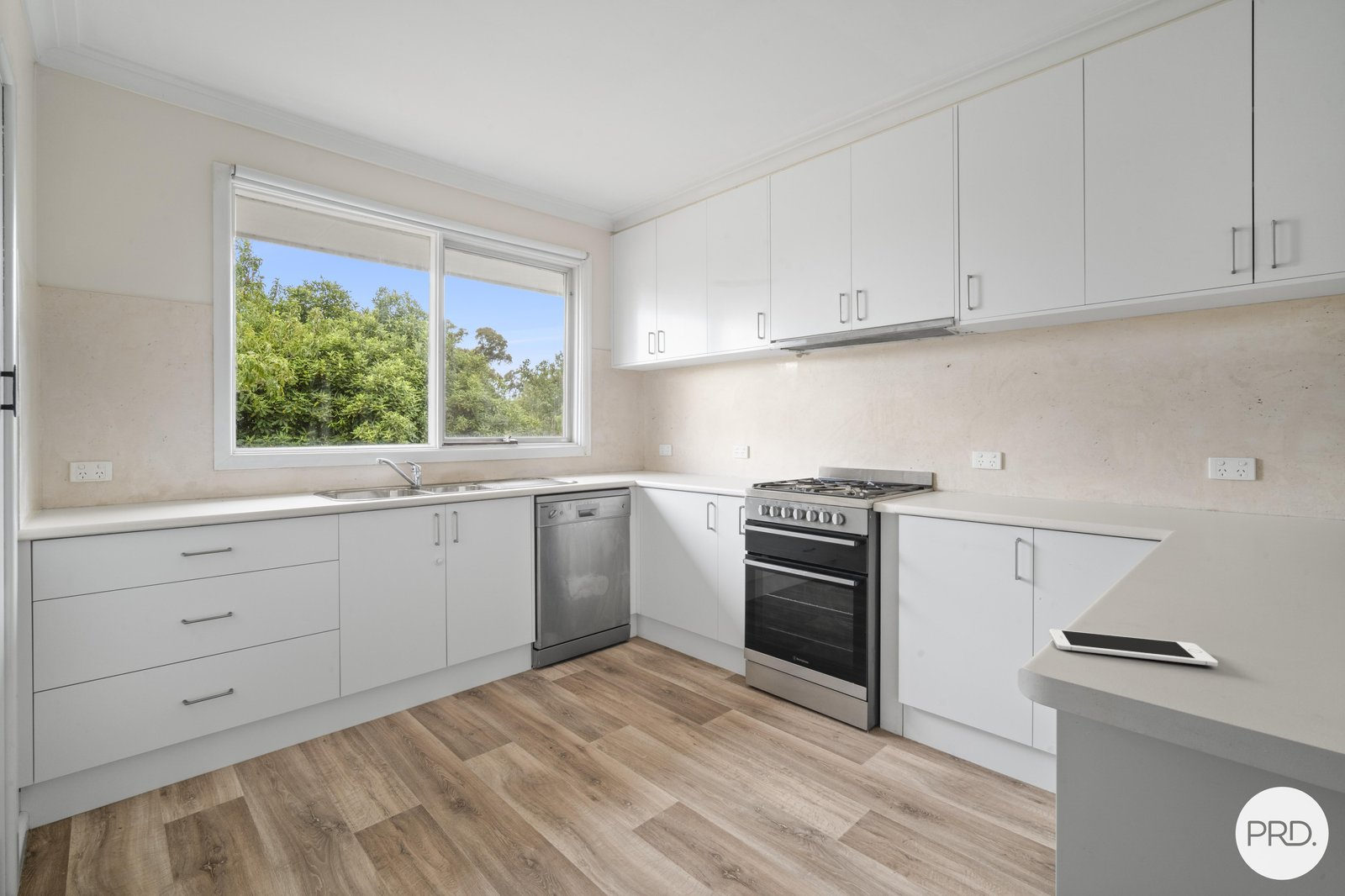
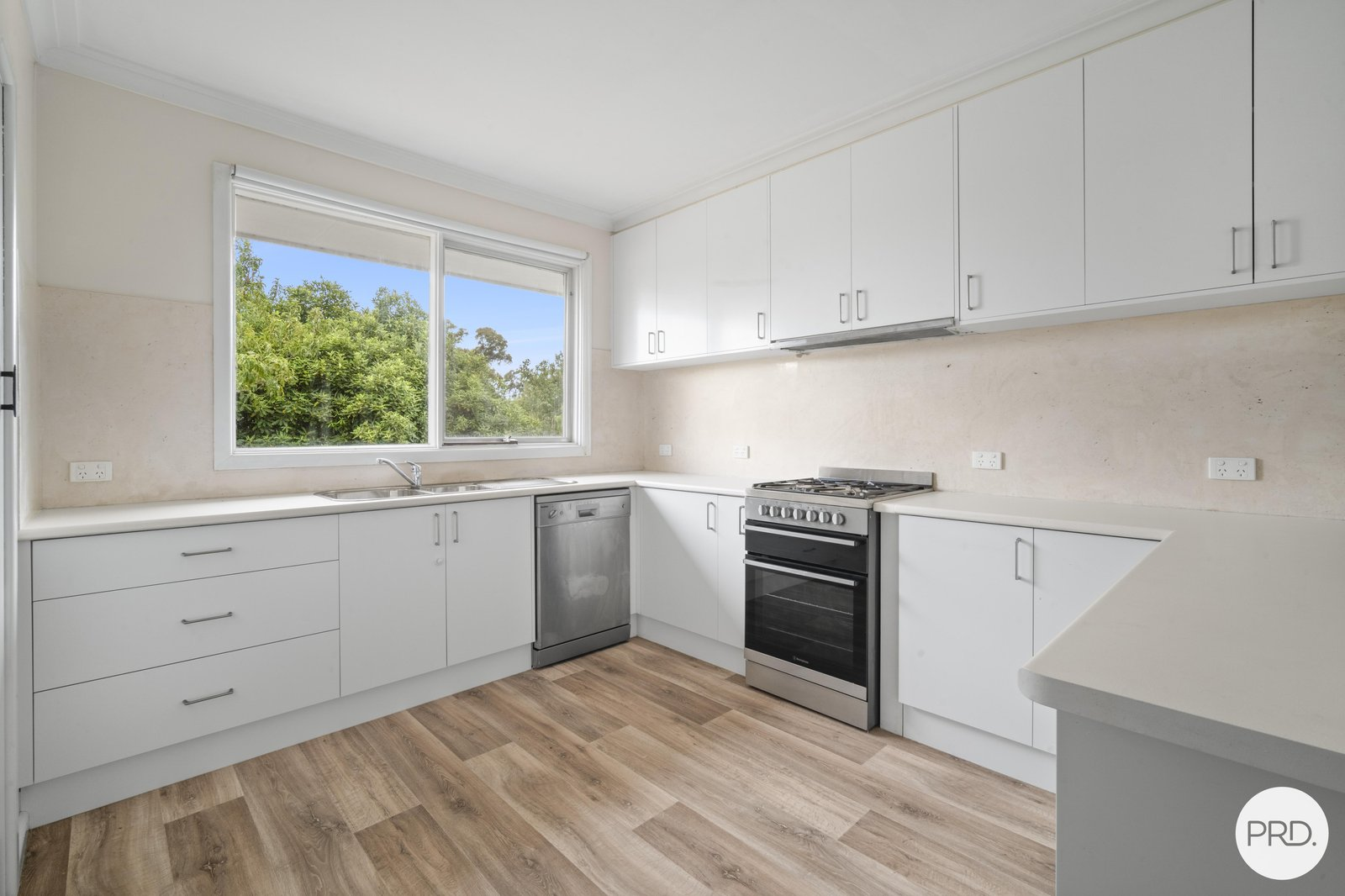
- cell phone [1048,629,1219,667]
